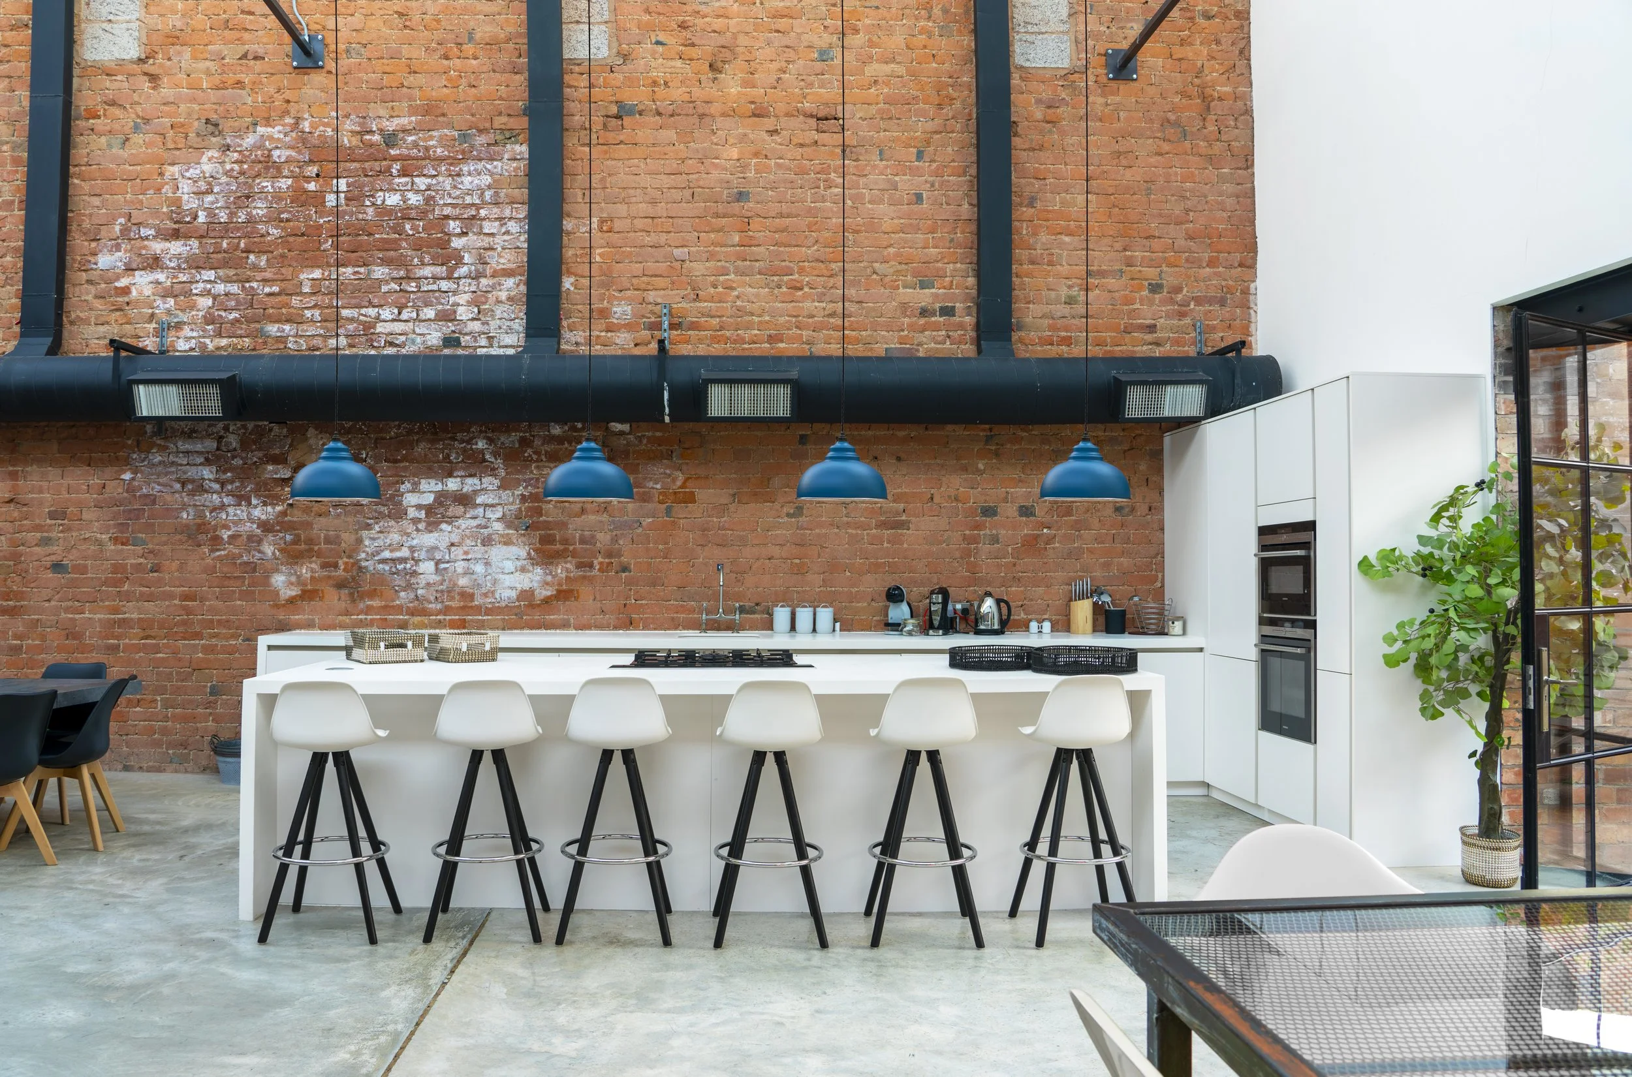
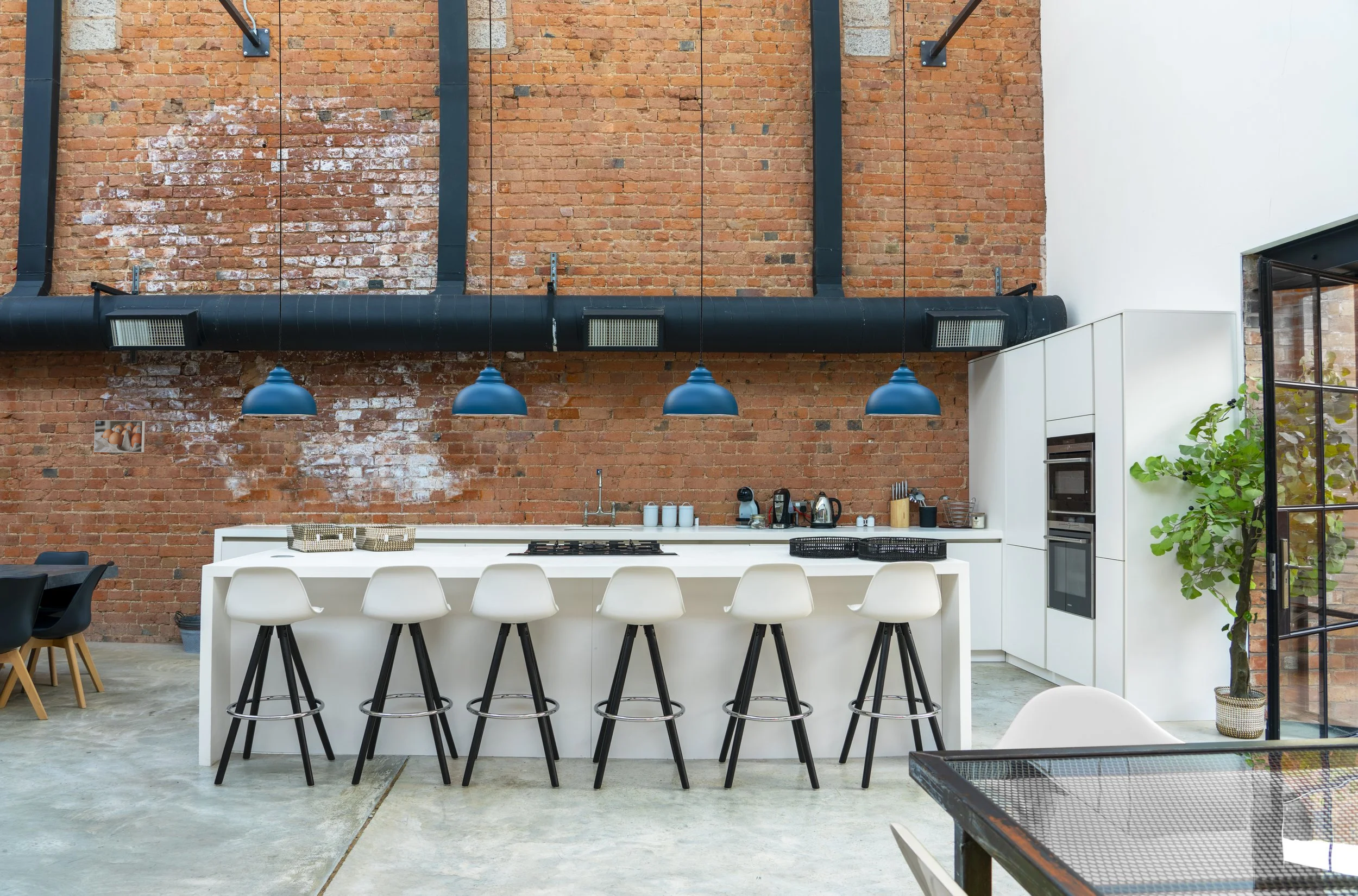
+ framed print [93,420,146,453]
